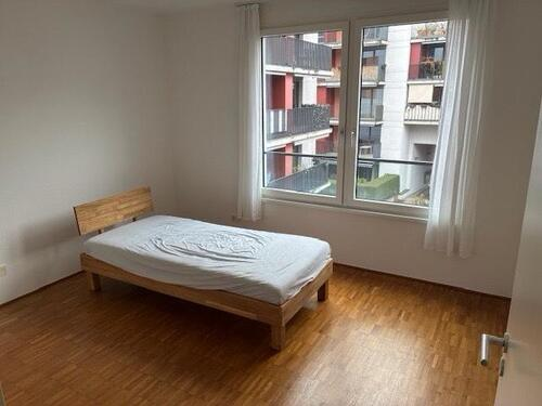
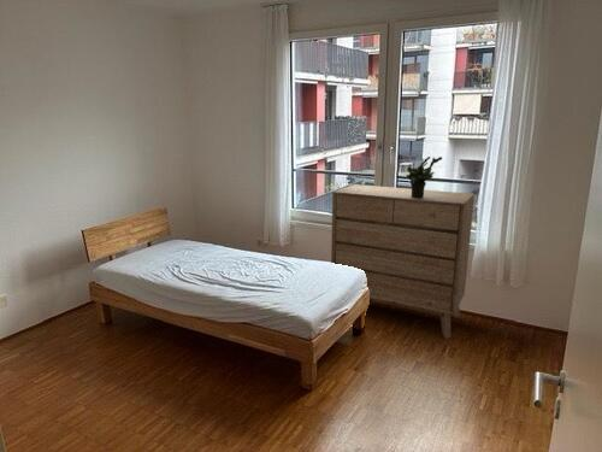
+ potted plant [405,155,443,198]
+ dresser [330,183,476,340]
